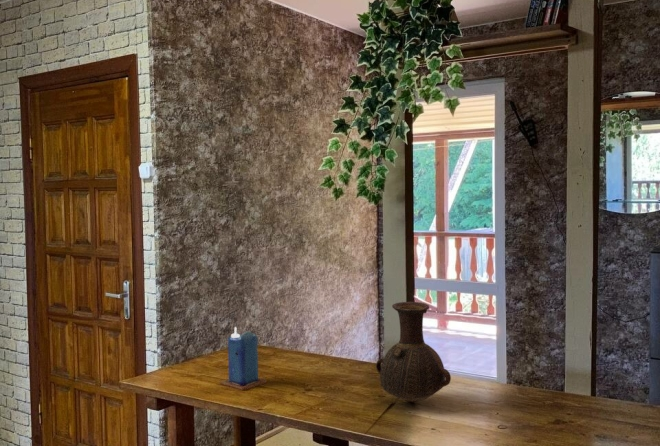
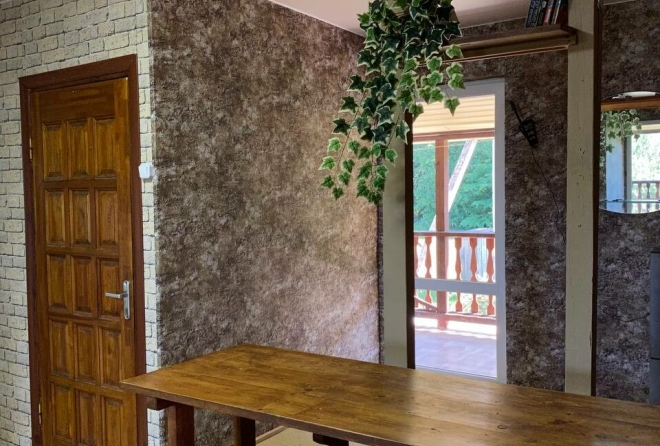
- candle [219,326,268,392]
- vase [375,301,452,403]
